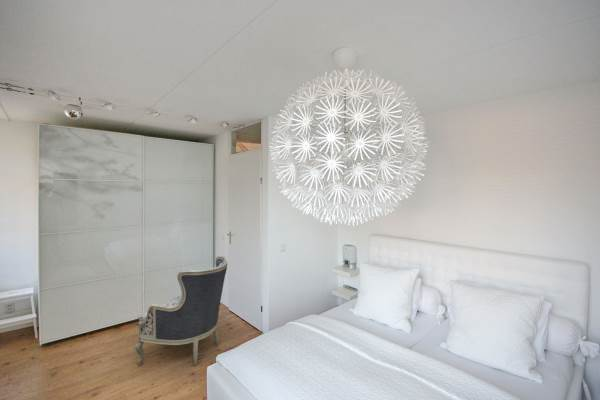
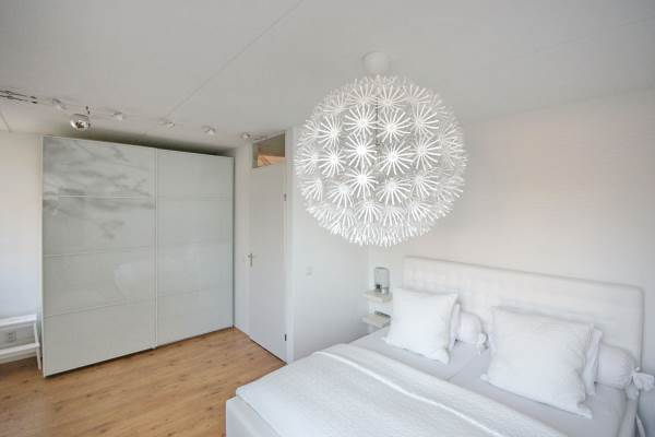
- armchair [134,254,228,366]
